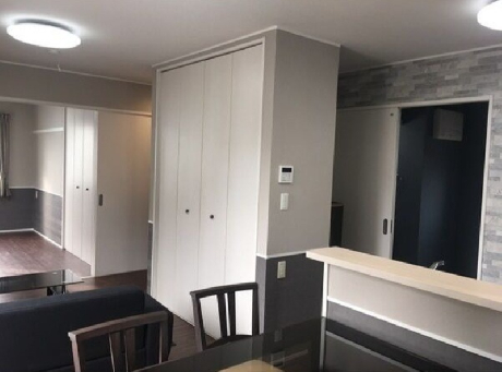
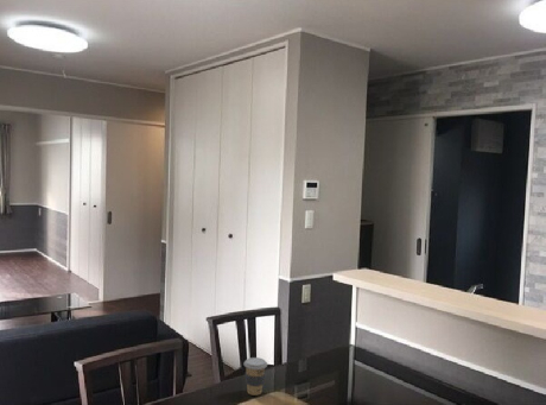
+ coffee cup [243,356,268,397]
